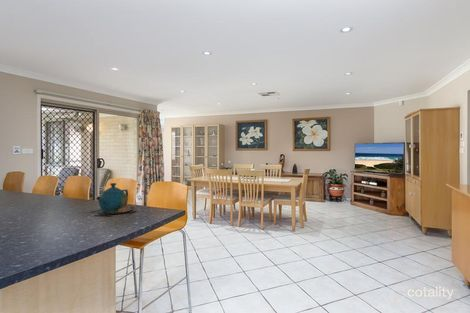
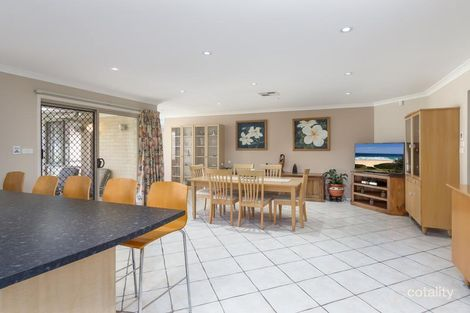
- teapot [90,182,137,217]
